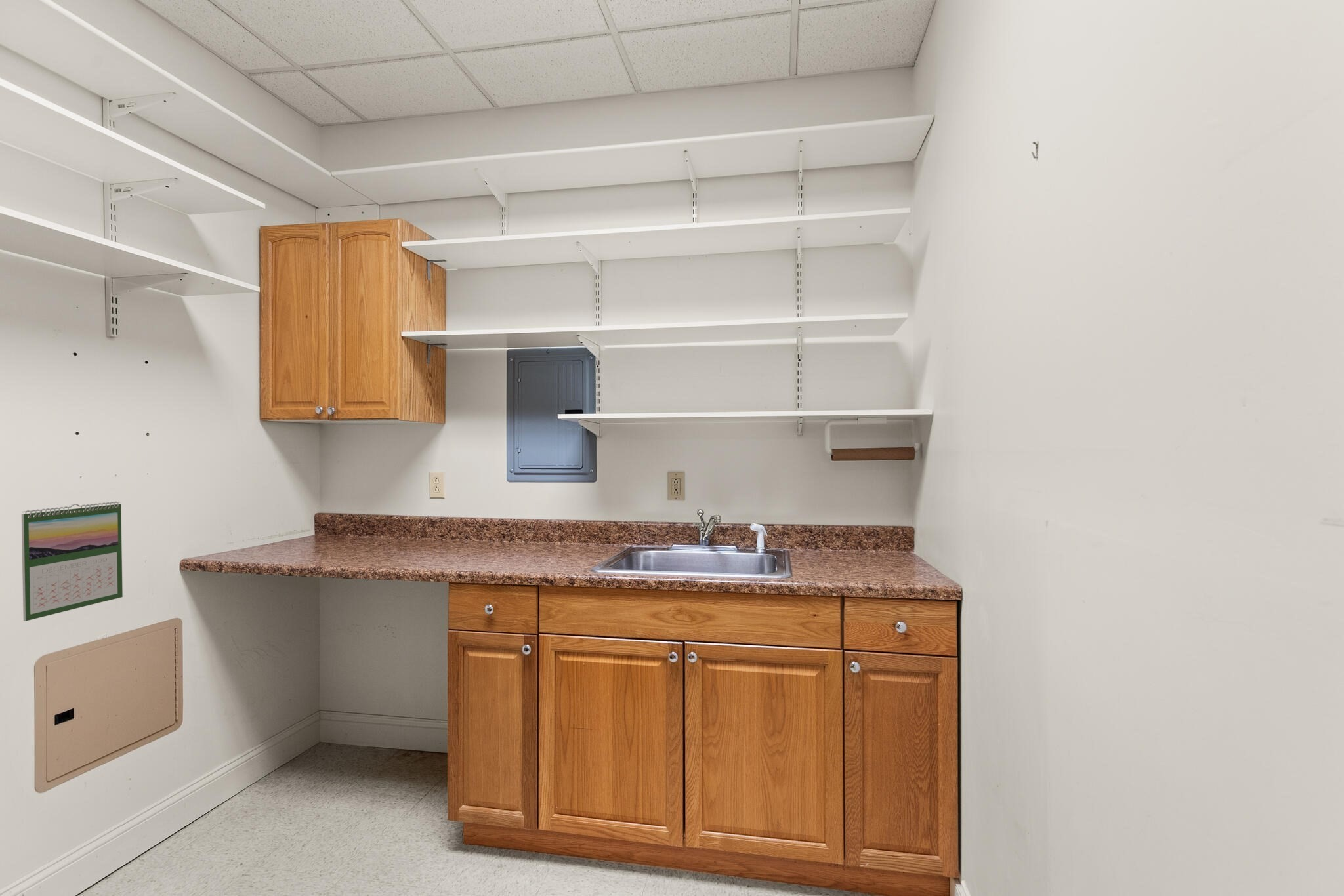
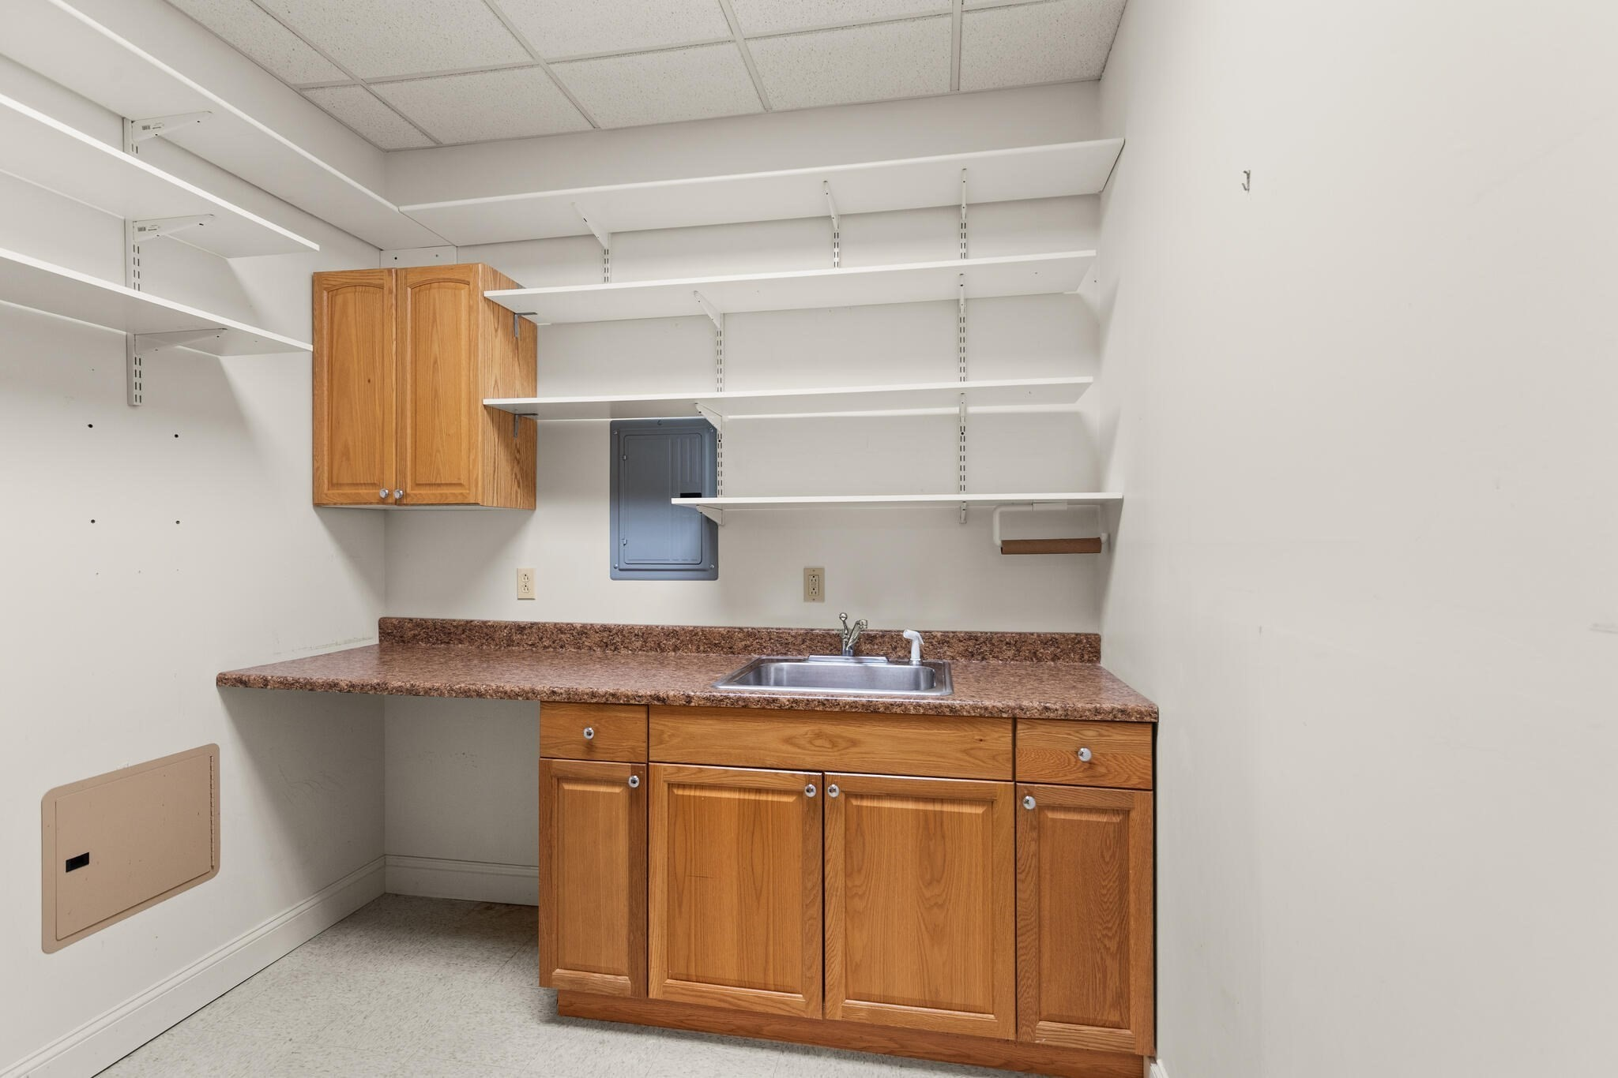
- calendar [21,501,123,622]
